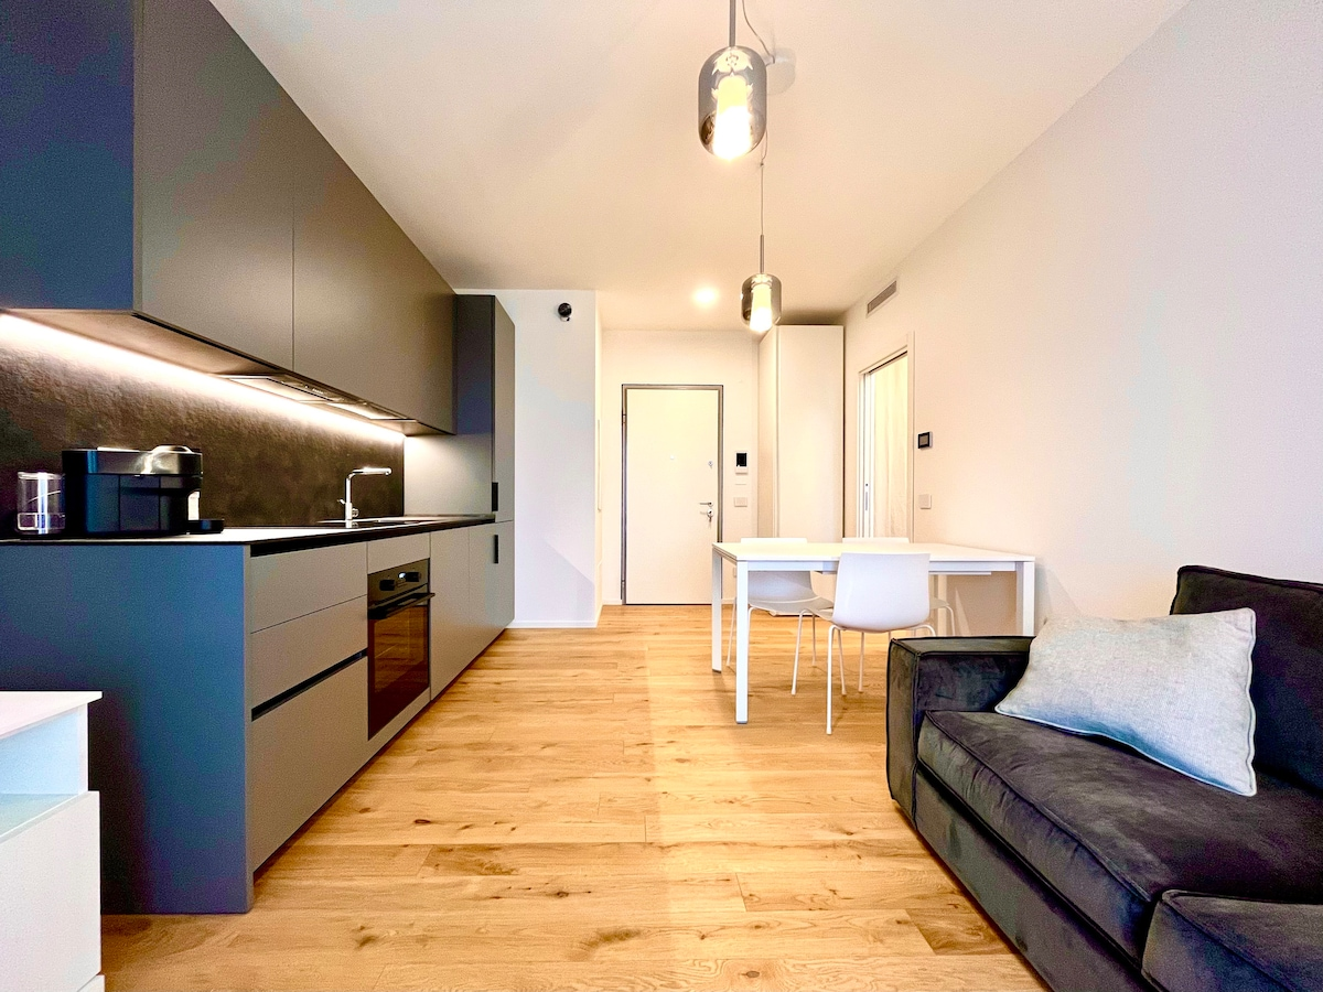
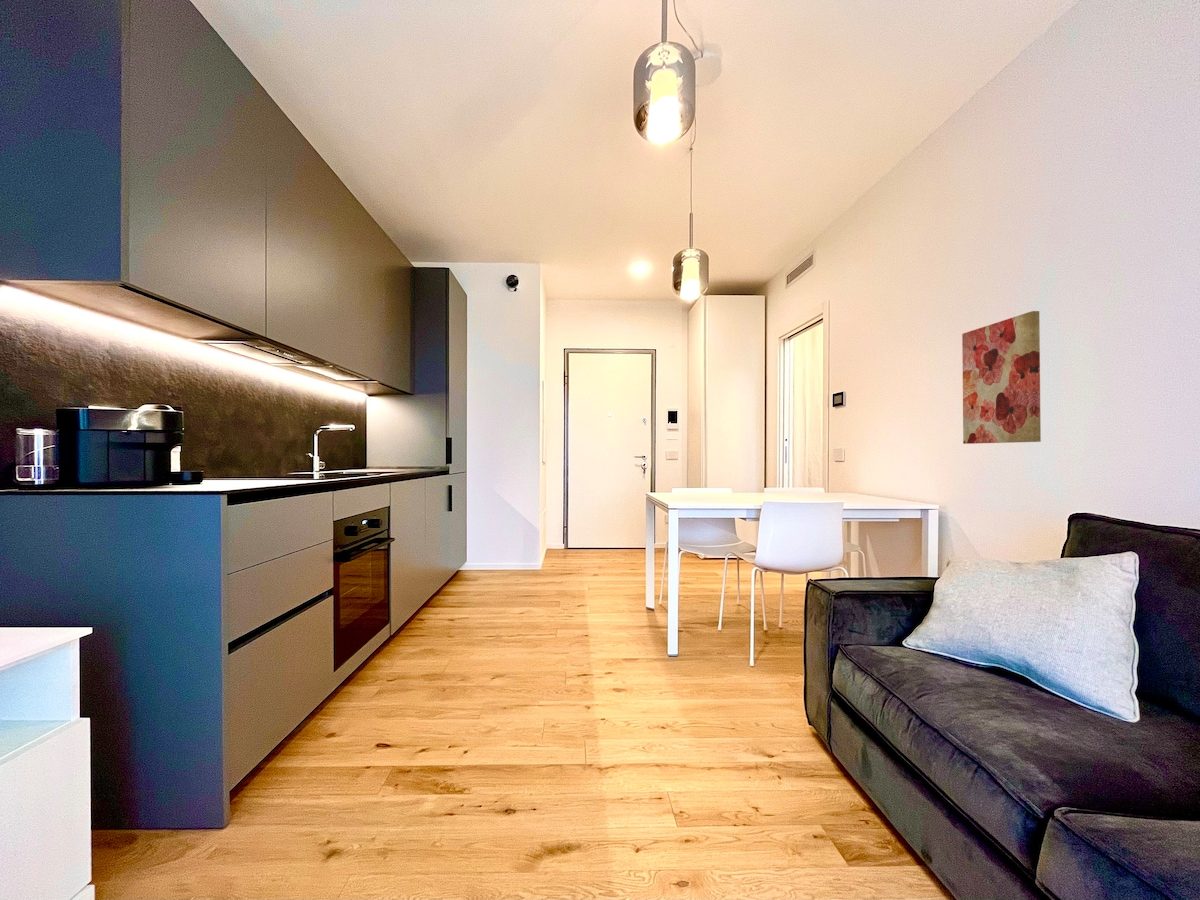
+ wall art [961,310,1042,445]
